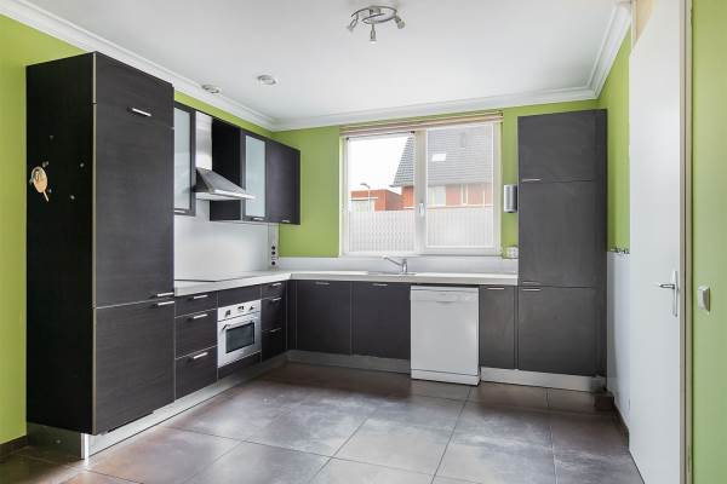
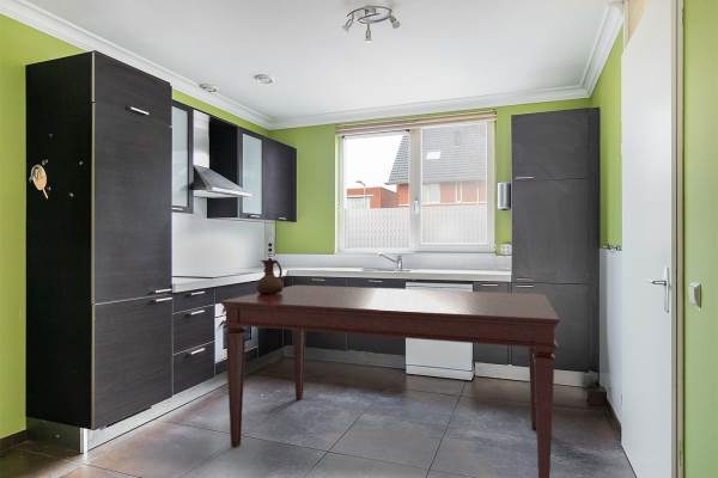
+ ceramic pitcher [256,259,285,294]
+ dining table [219,284,561,478]
